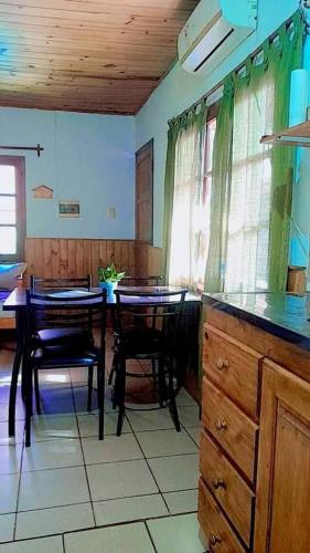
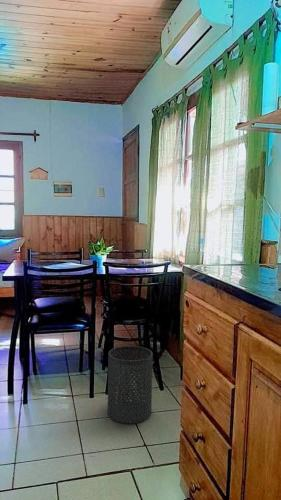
+ trash can [107,345,154,425]
